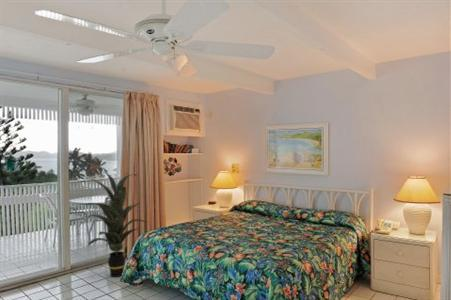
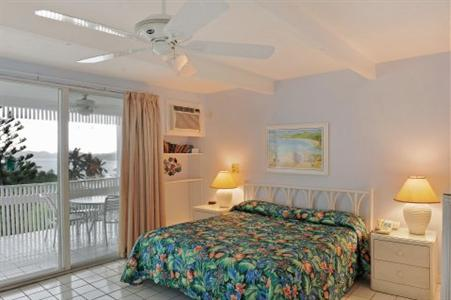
- indoor plant [86,170,149,278]
